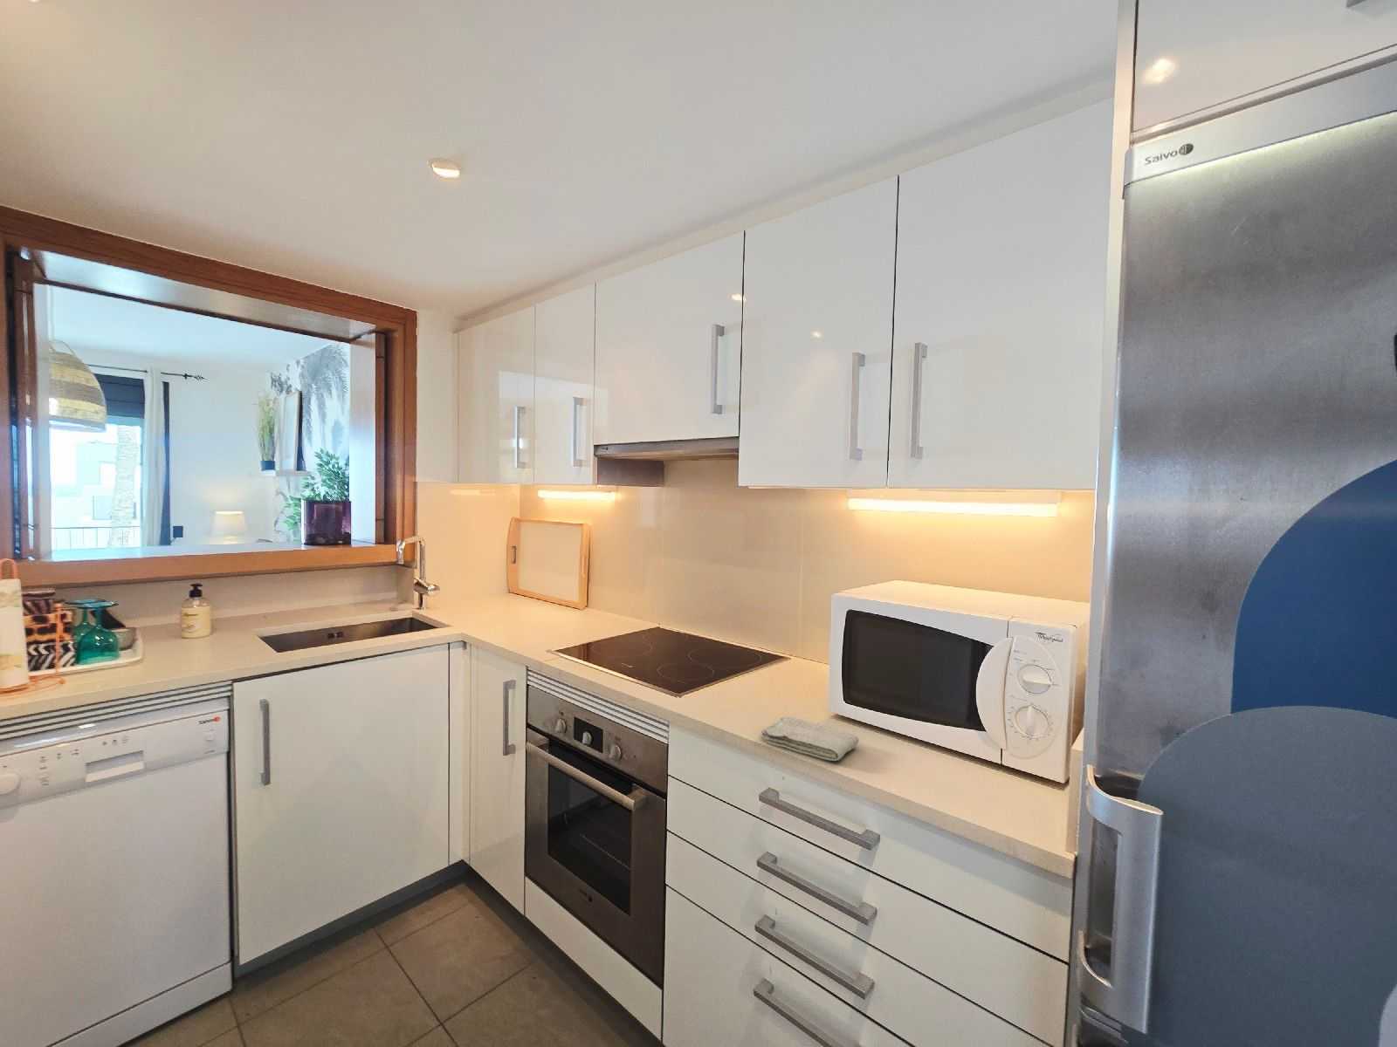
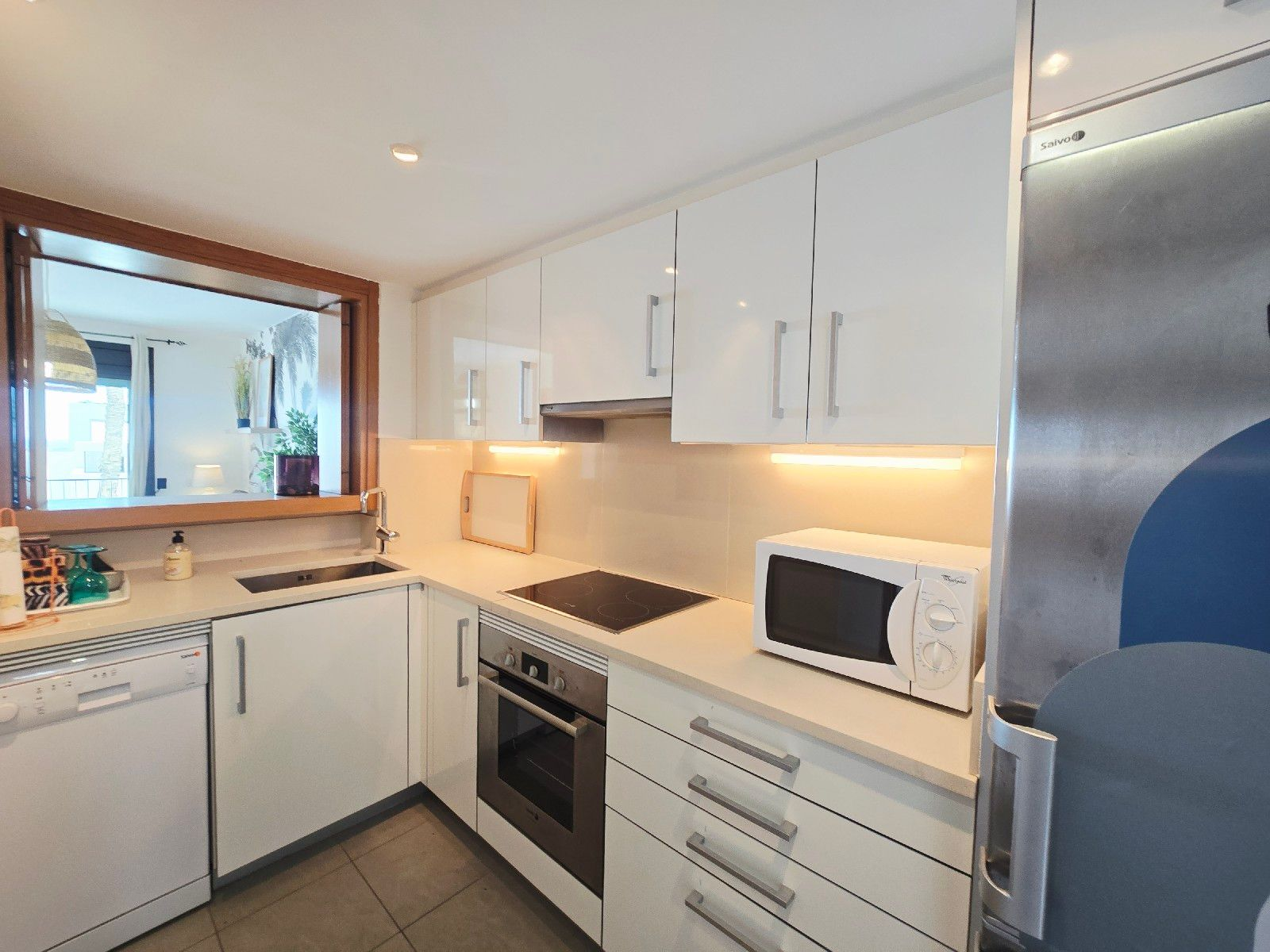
- washcloth [760,716,860,762]
